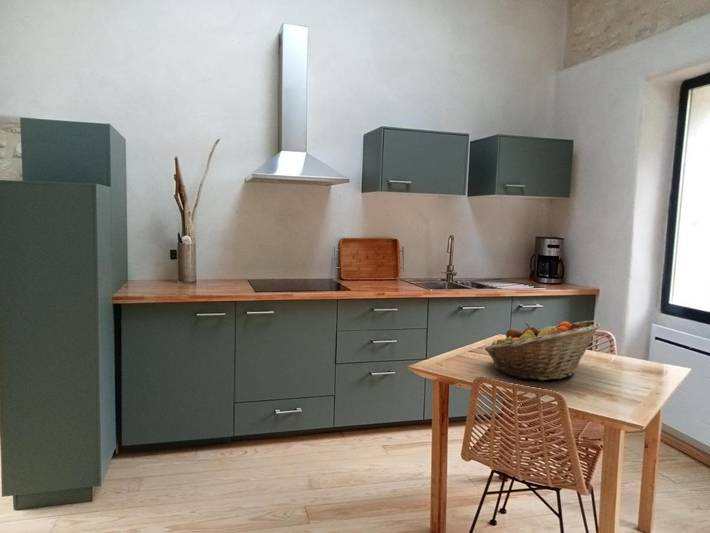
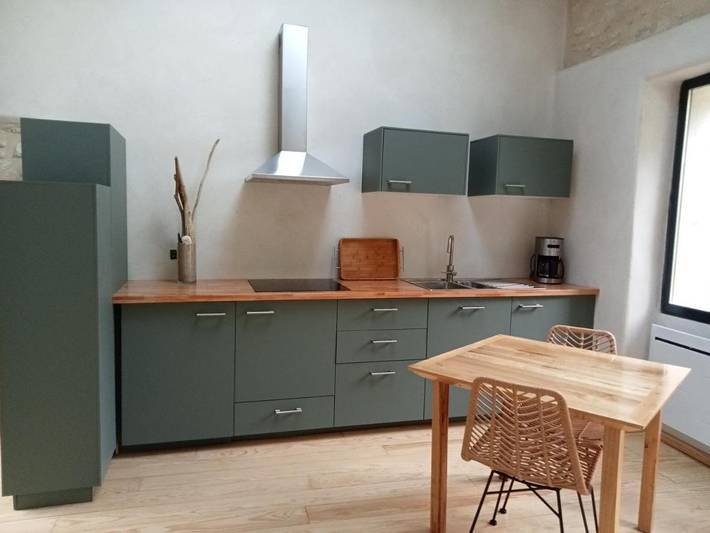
- fruit basket [484,319,601,381]
